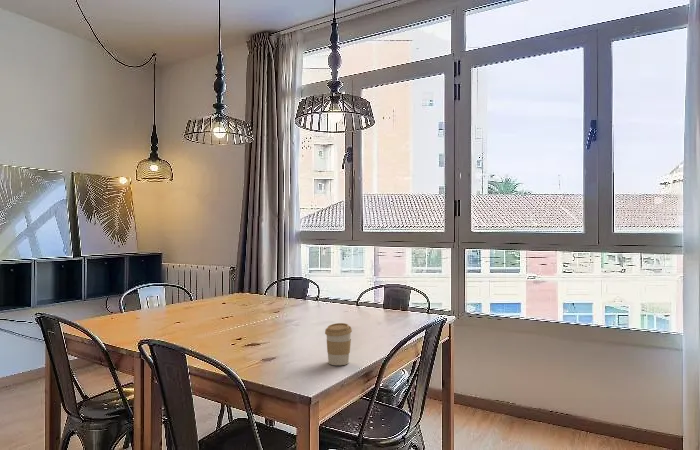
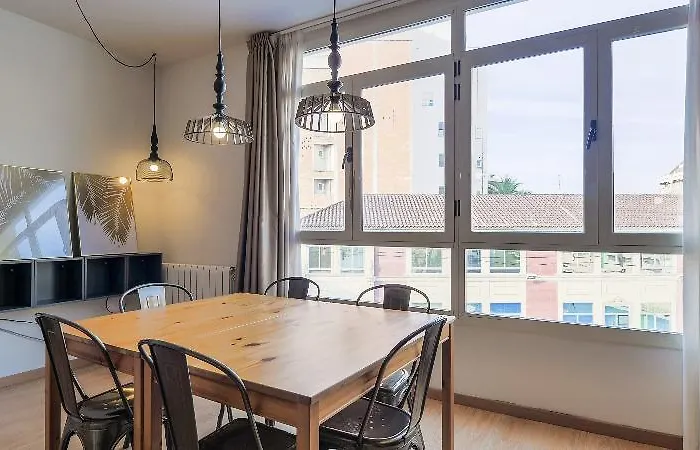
- coffee cup [324,322,353,366]
